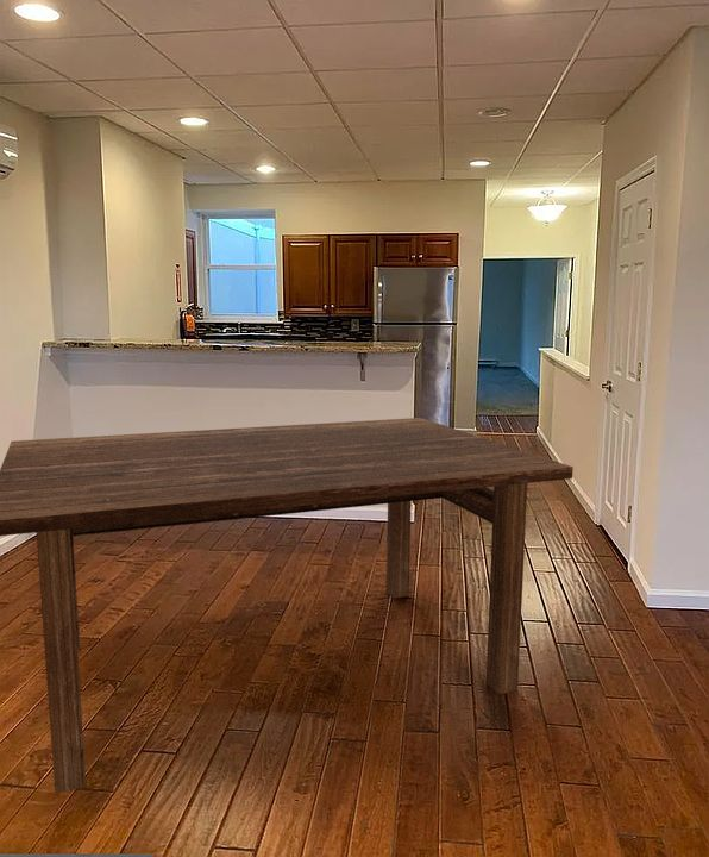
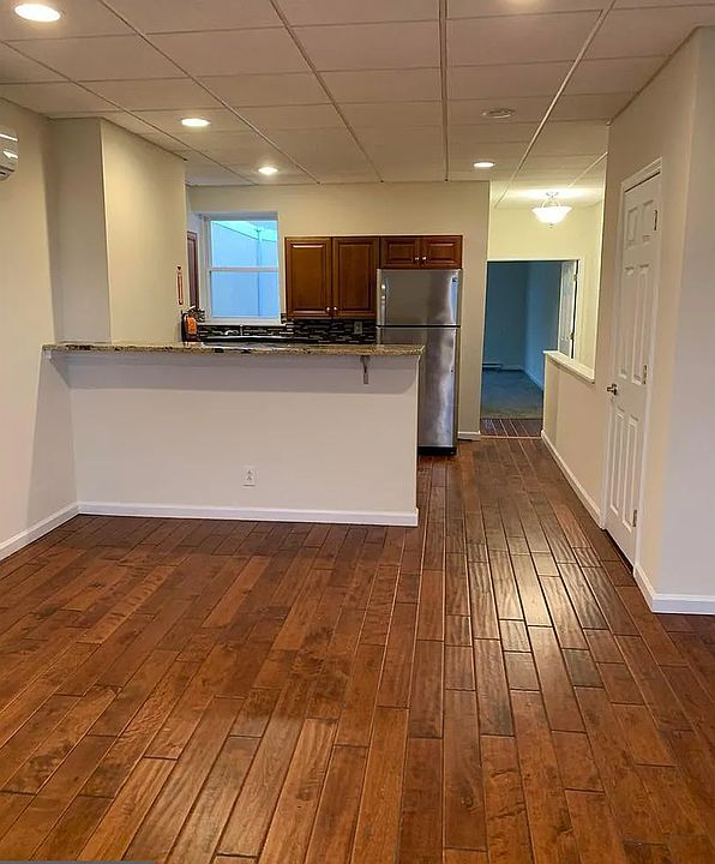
- dining table [0,417,575,795]
